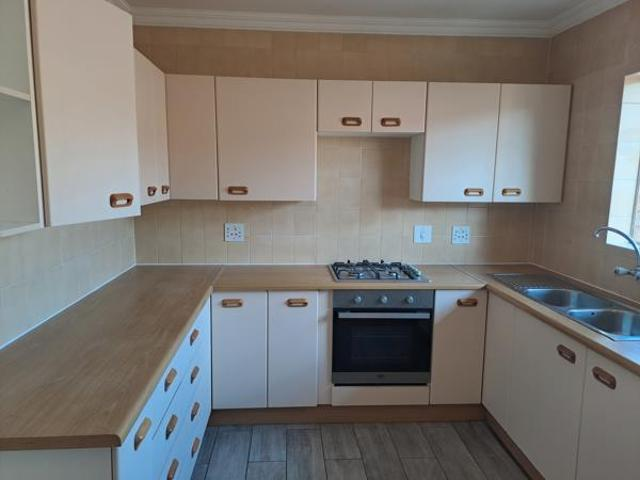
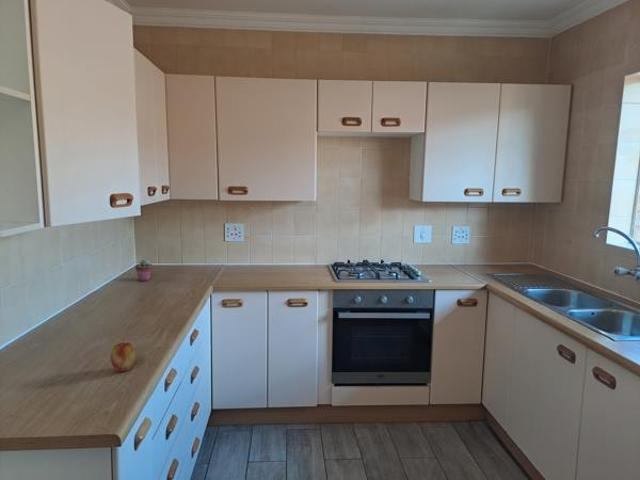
+ potted succulent [134,258,154,282]
+ apple [109,337,136,373]
